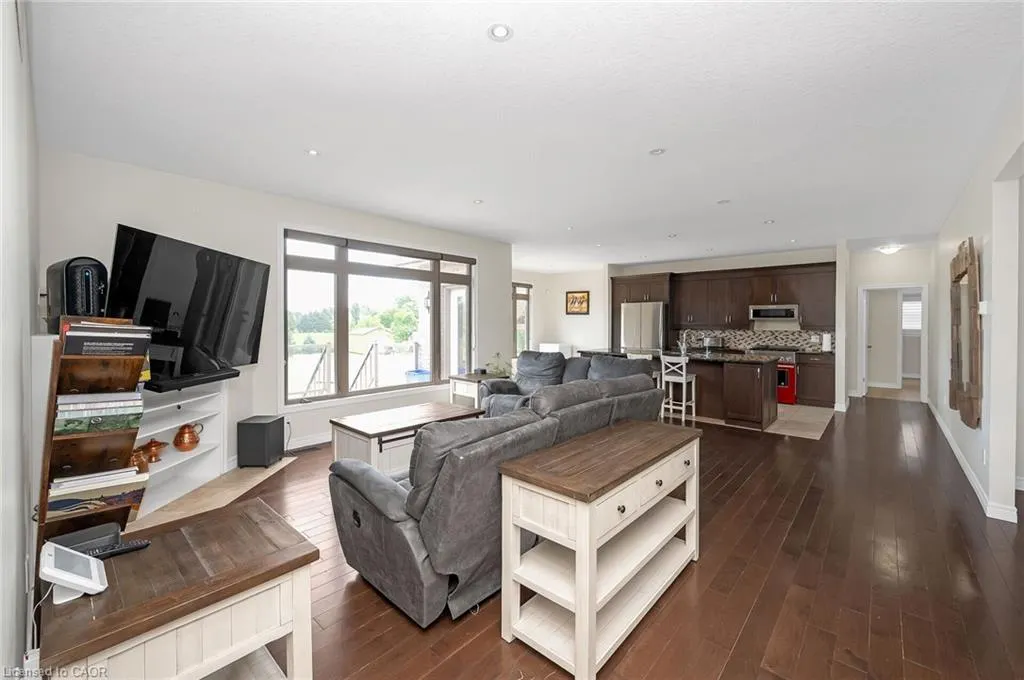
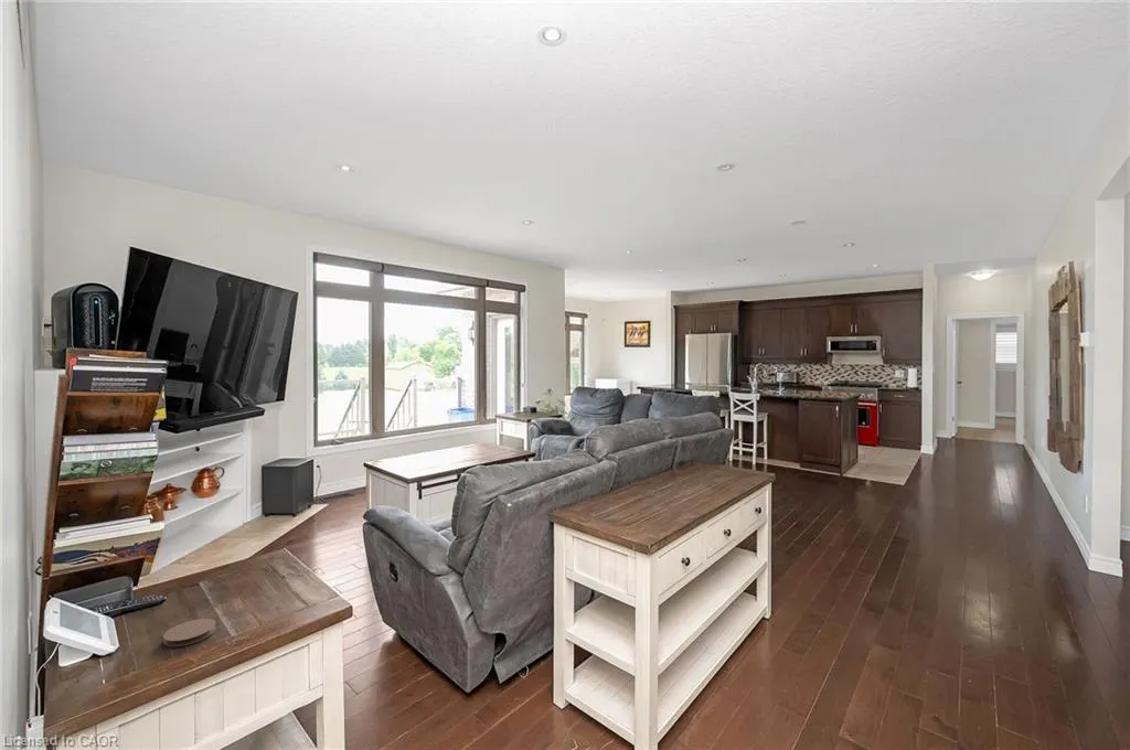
+ coaster [162,618,217,647]
